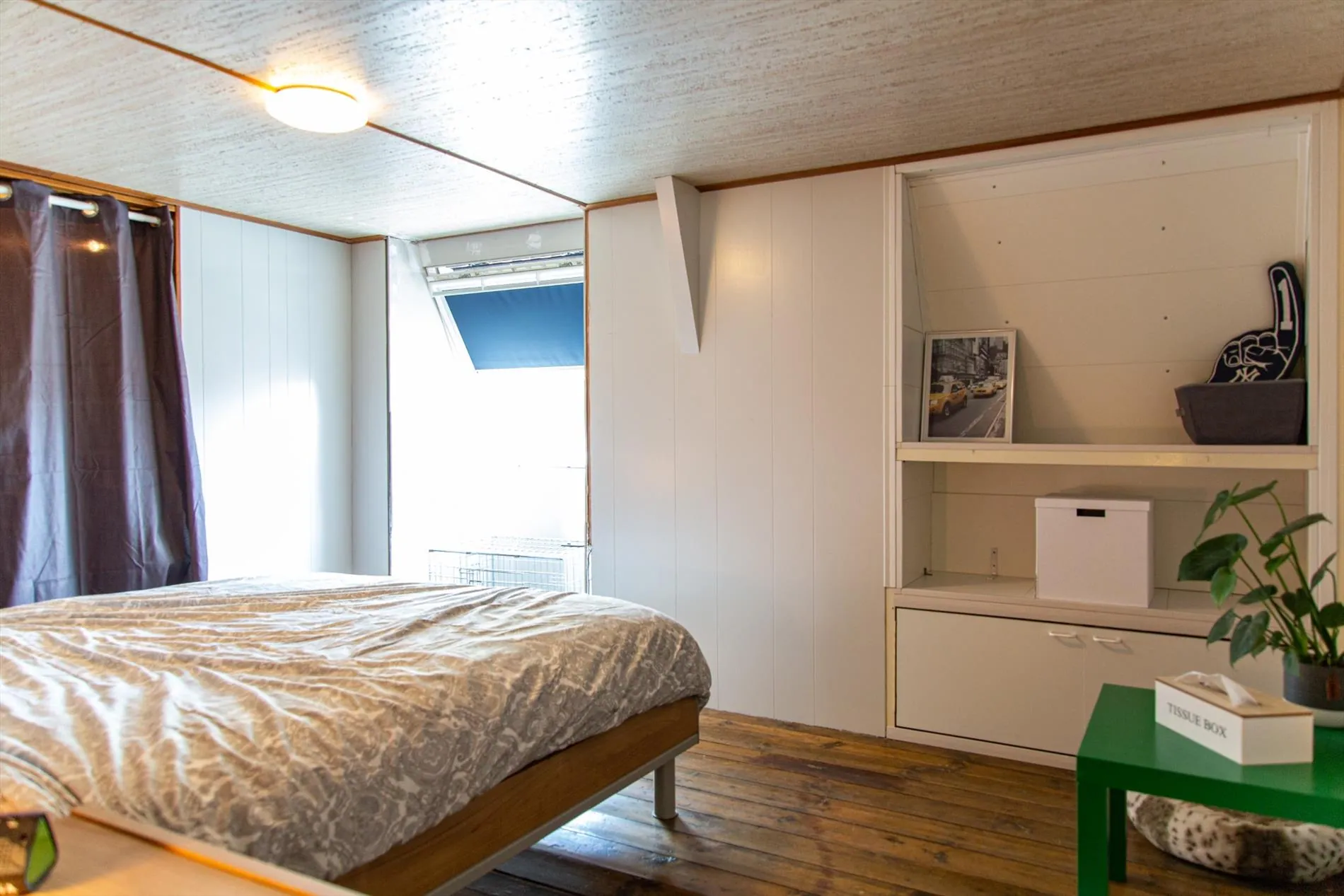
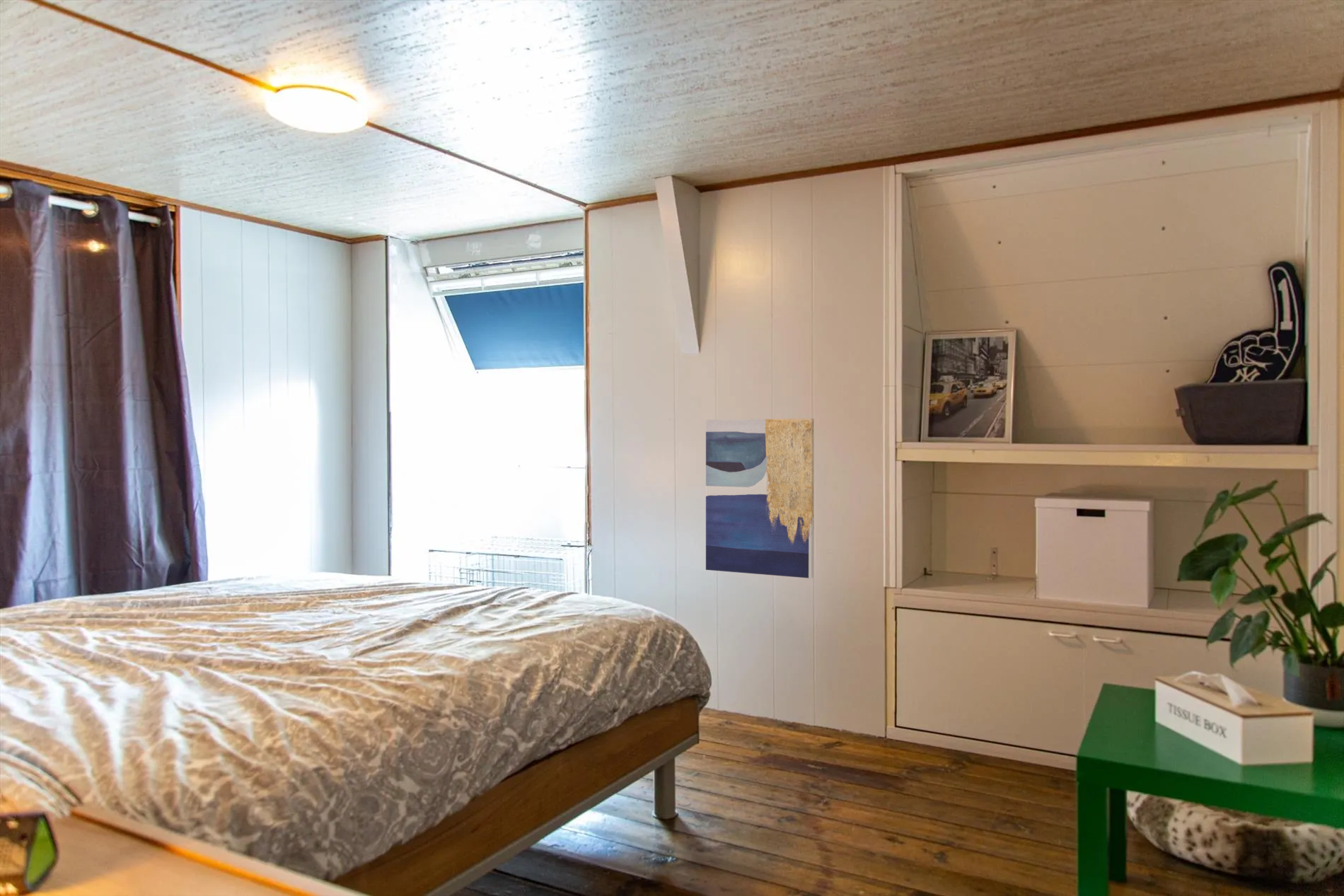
+ wall art [705,418,815,579]
